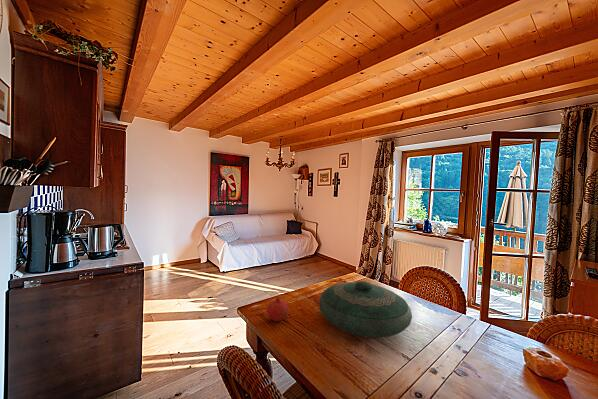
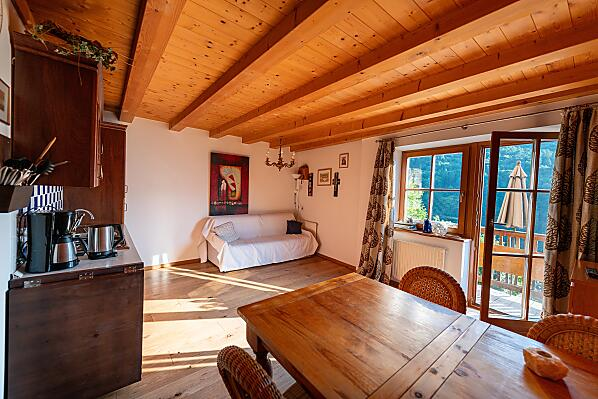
- decorative bowl [318,280,413,339]
- fruit [266,296,290,322]
